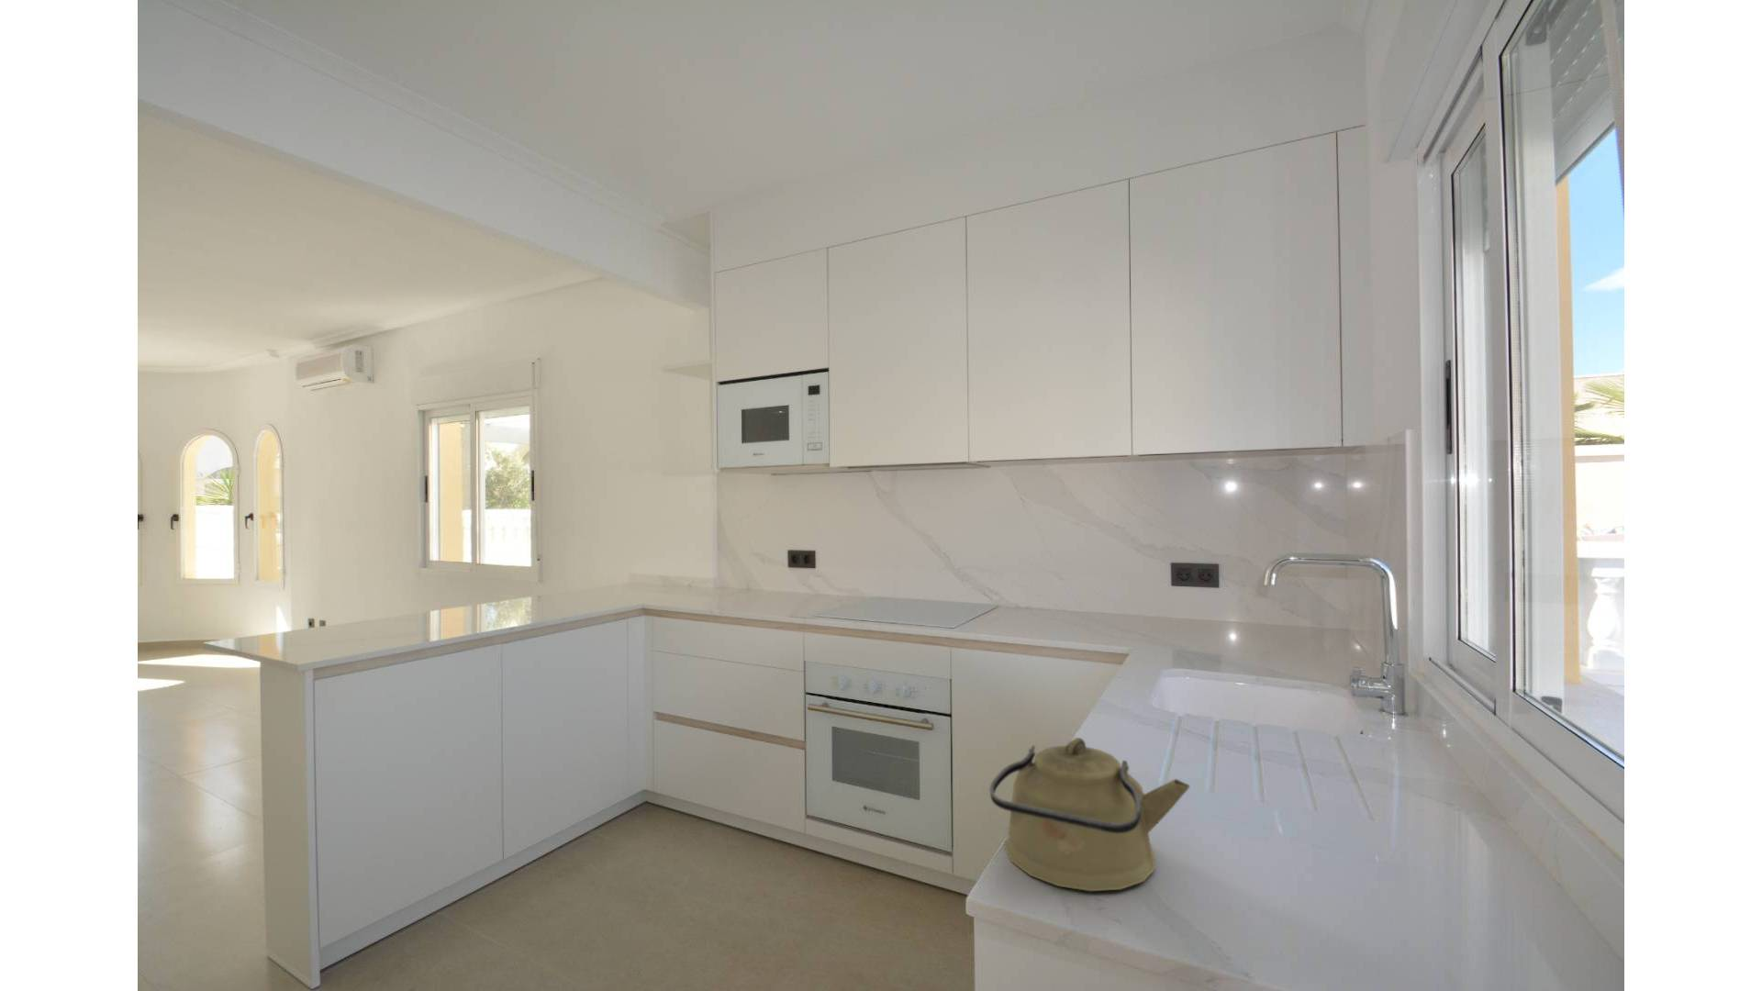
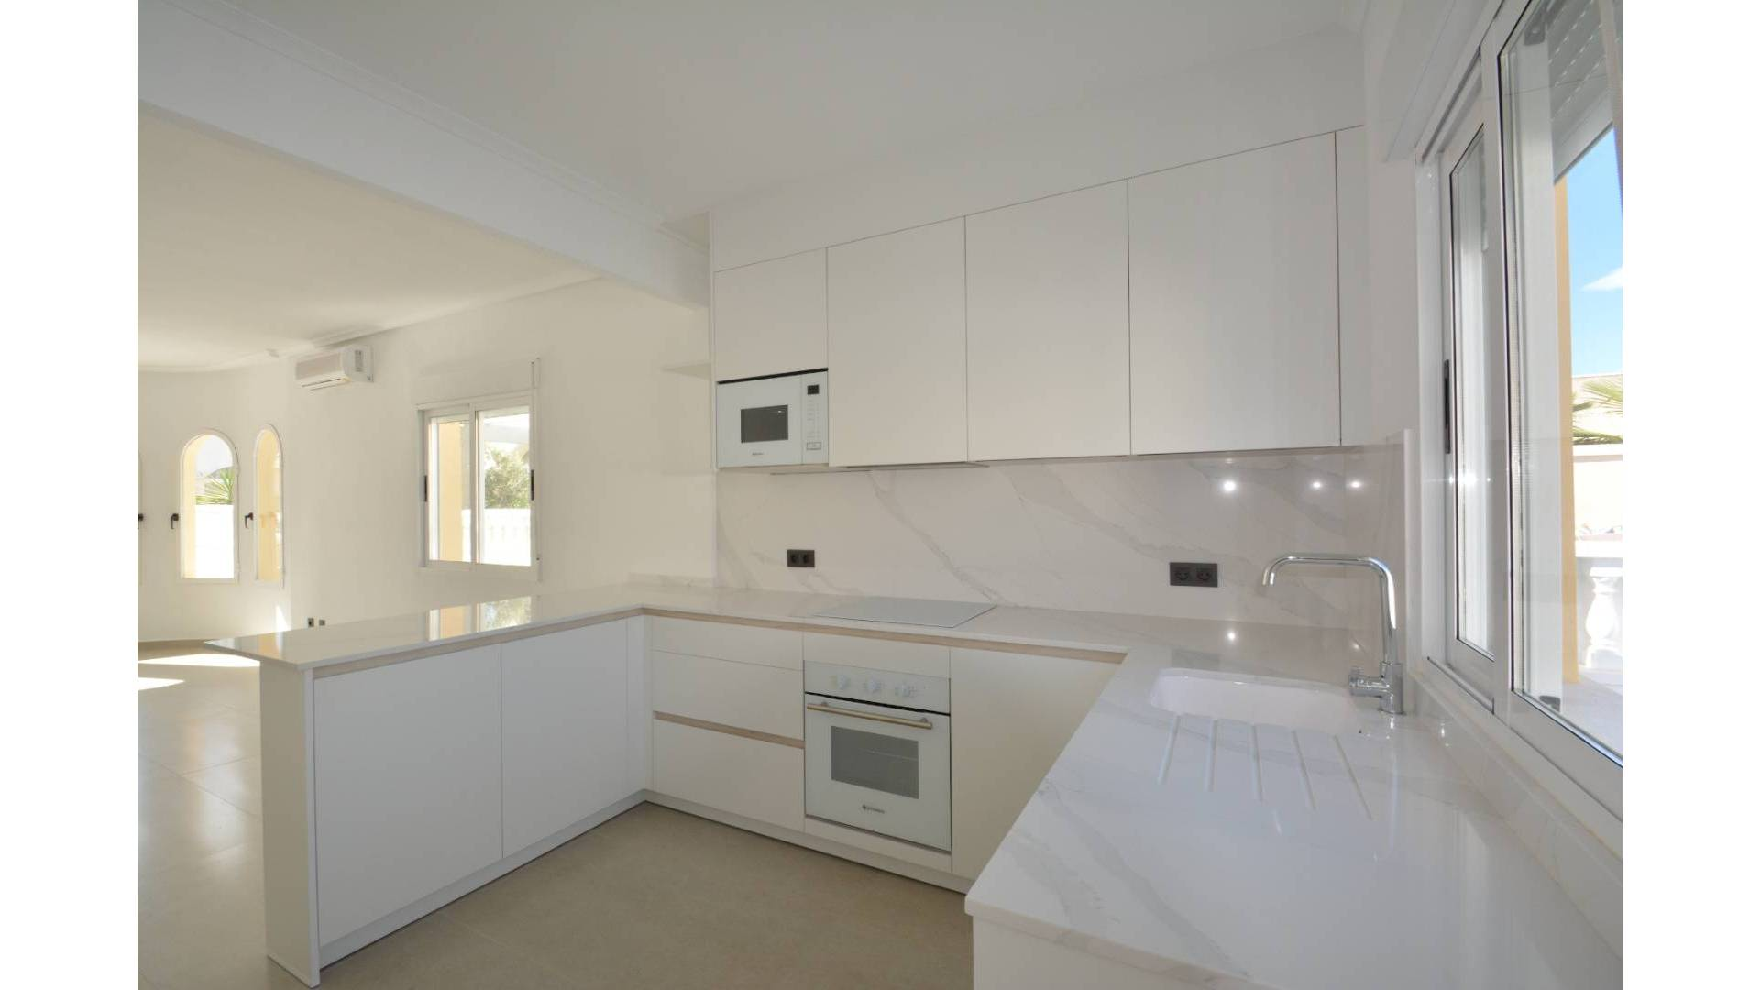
- kettle [989,737,1191,892]
